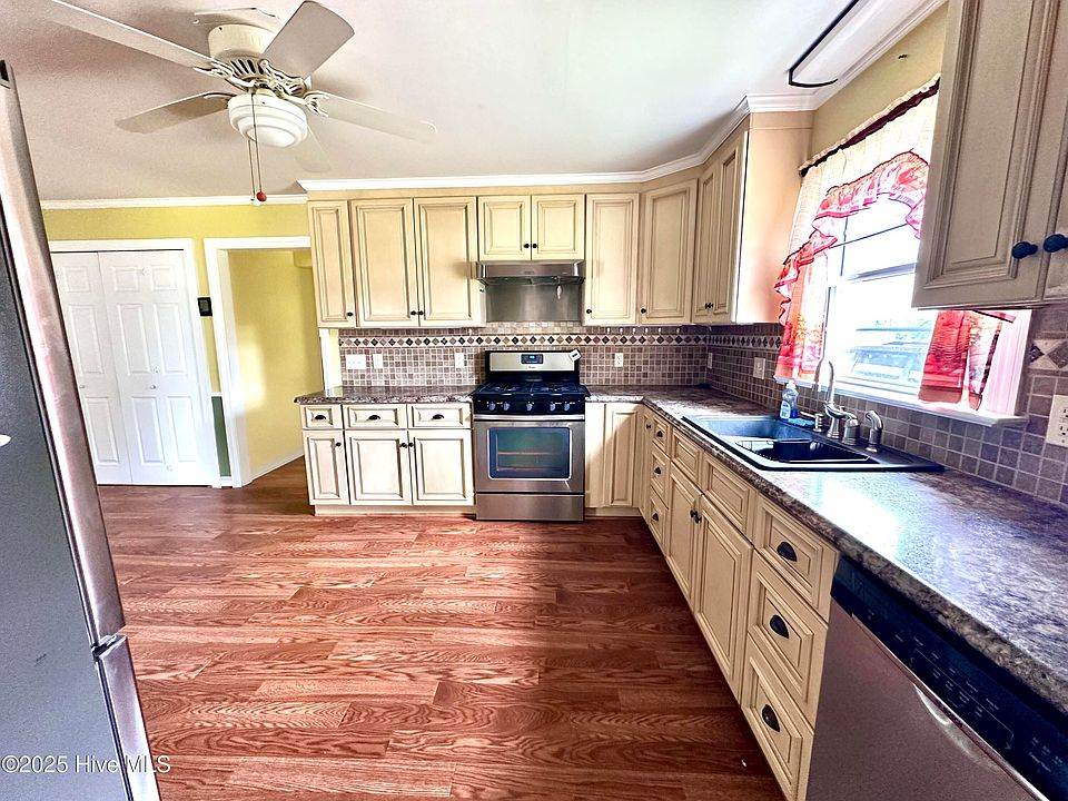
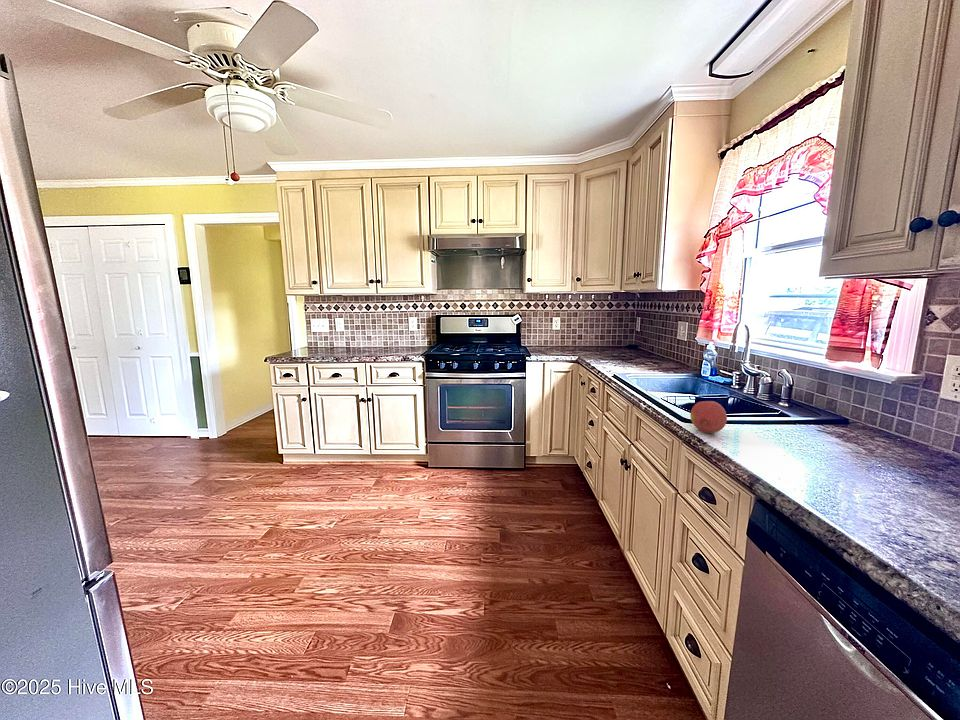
+ fruit [689,400,728,434]
